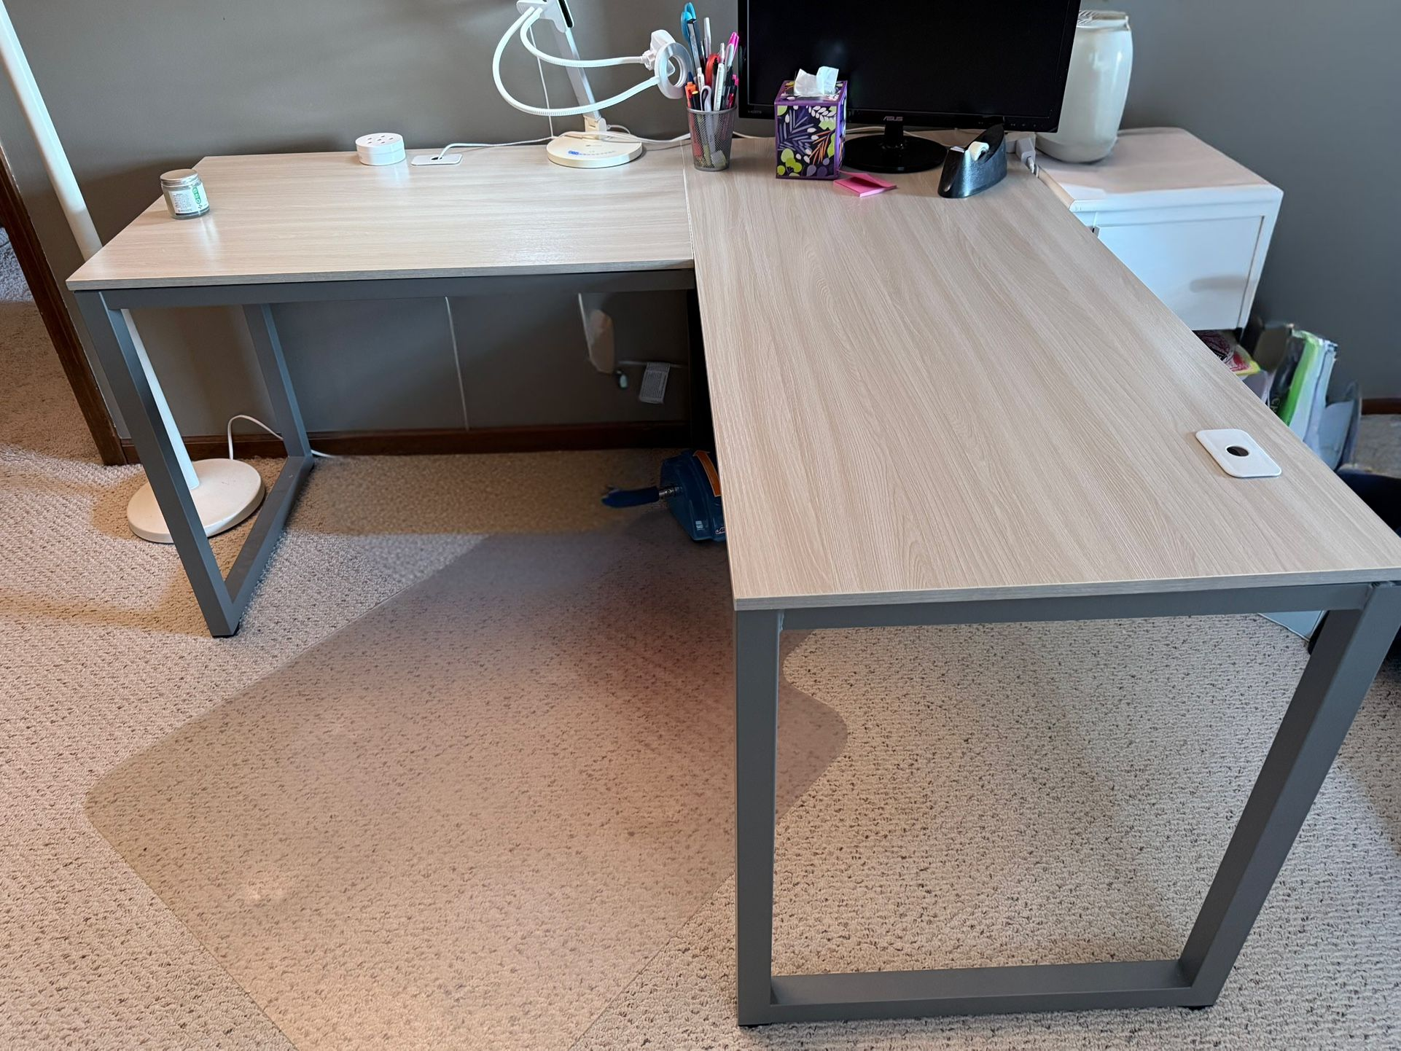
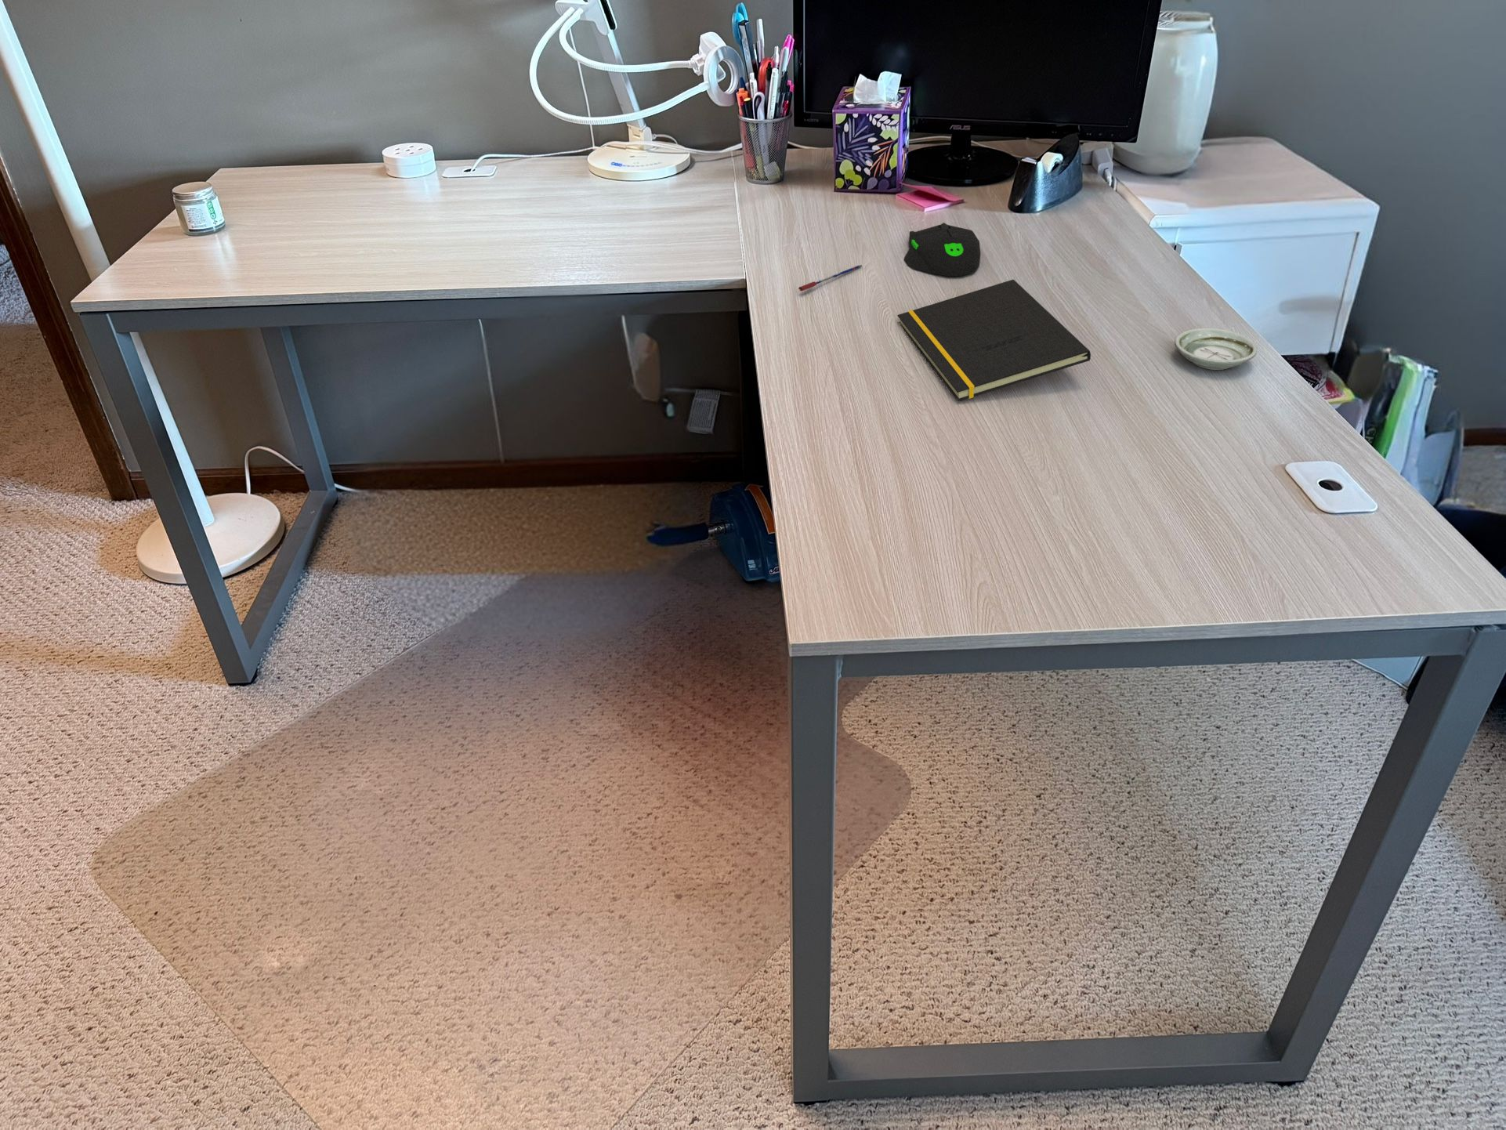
+ saucer [1174,328,1258,370]
+ notepad [896,279,1092,402]
+ computer mouse [903,222,981,277]
+ pen [798,264,863,292]
